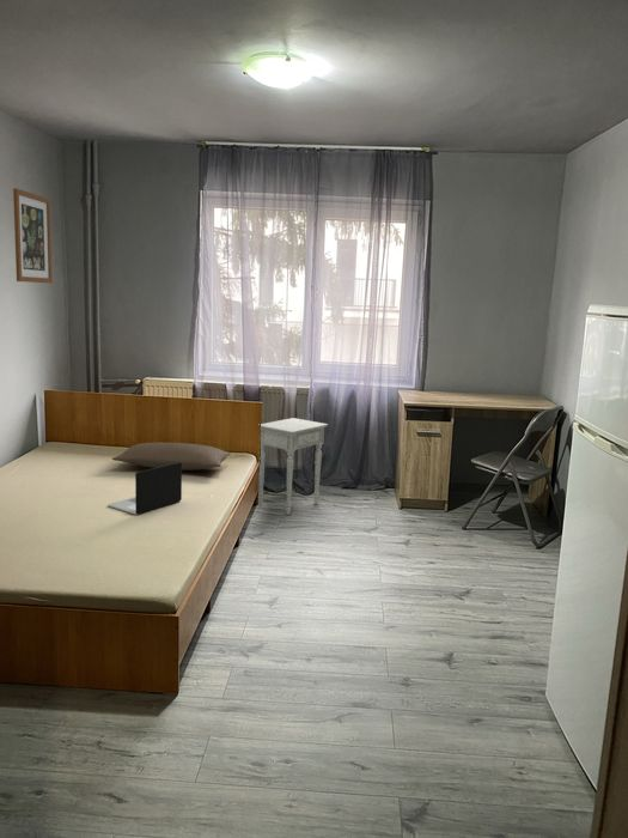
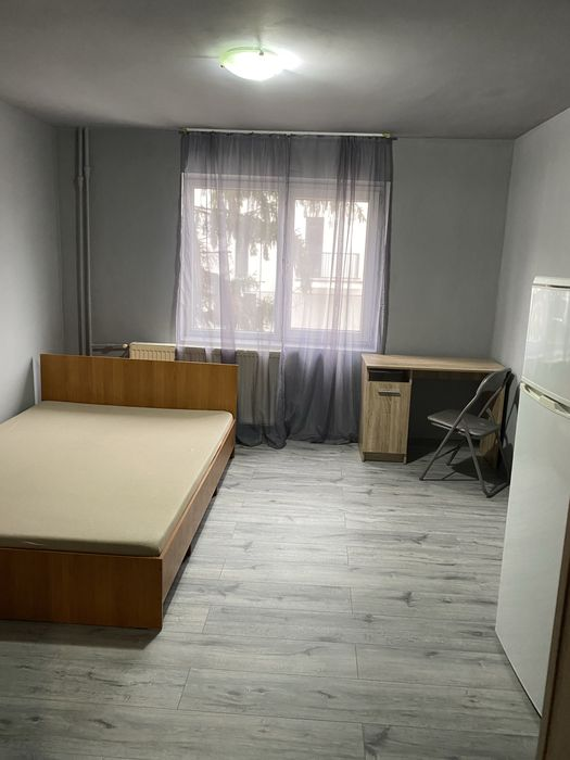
- laptop [106,462,183,516]
- pillow [111,442,231,472]
- wall art [12,187,54,284]
- nightstand [257,417,329,516]
